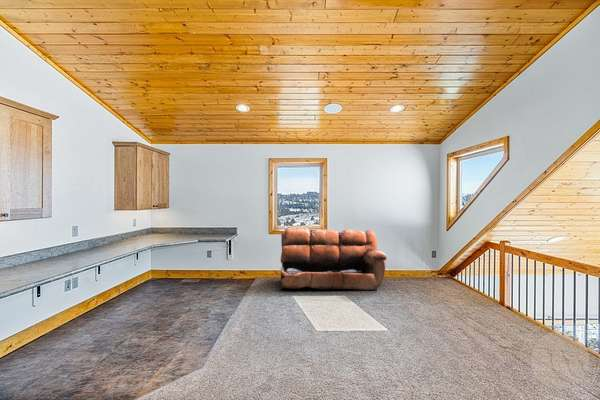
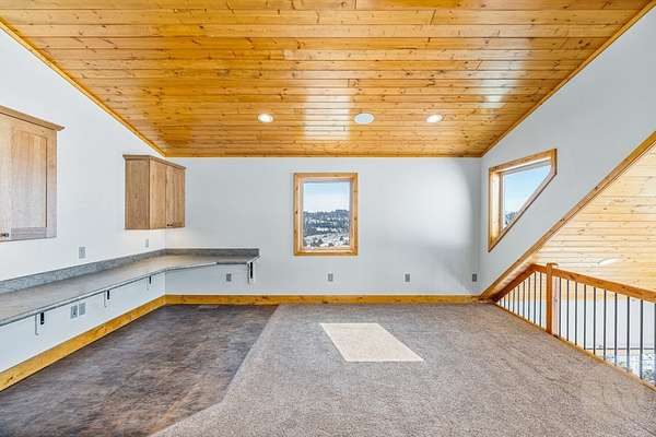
- sofa [280,227,388,291]
